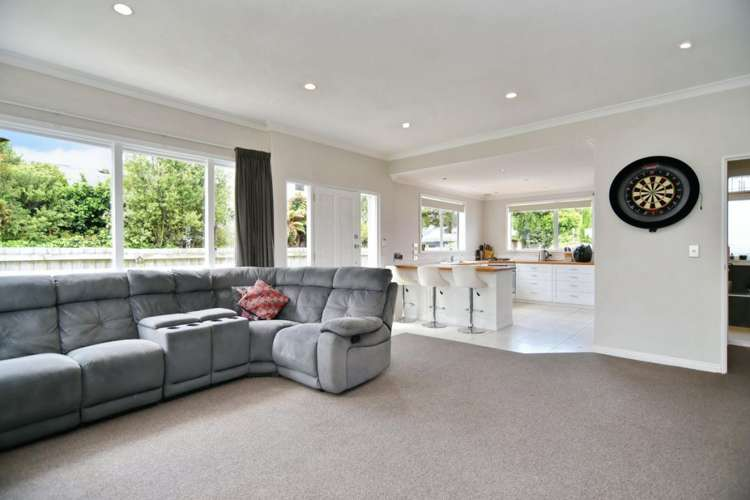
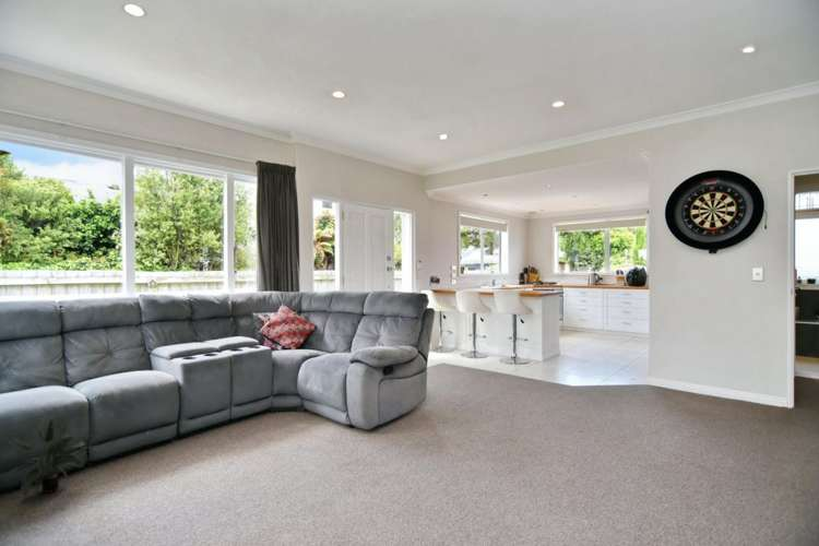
+ potted plant [4,416,92,497]
